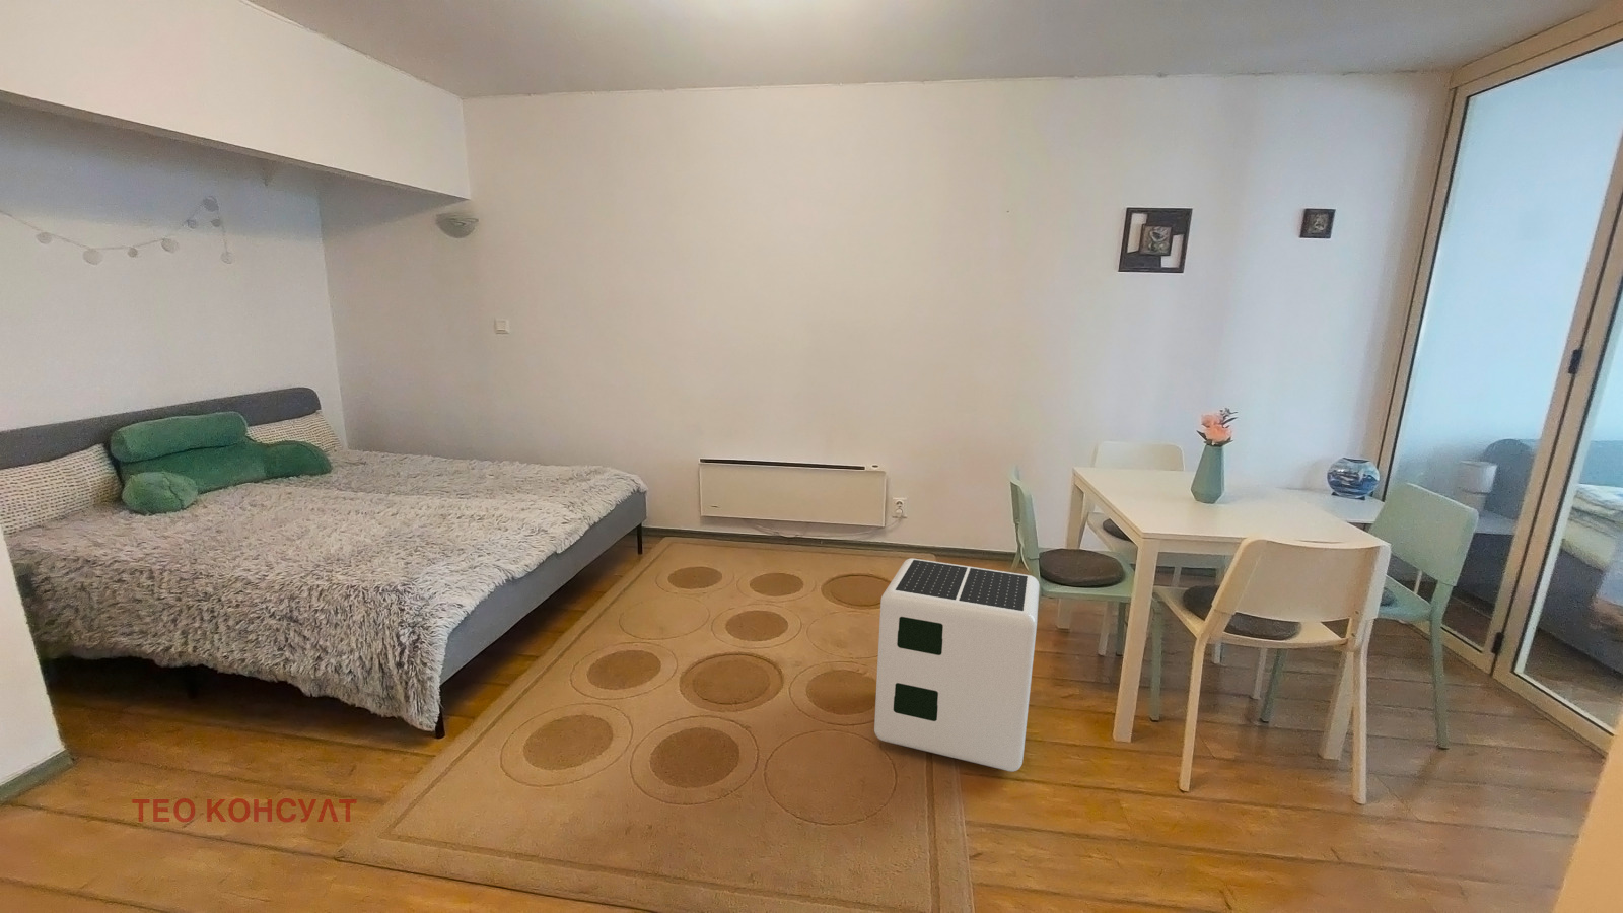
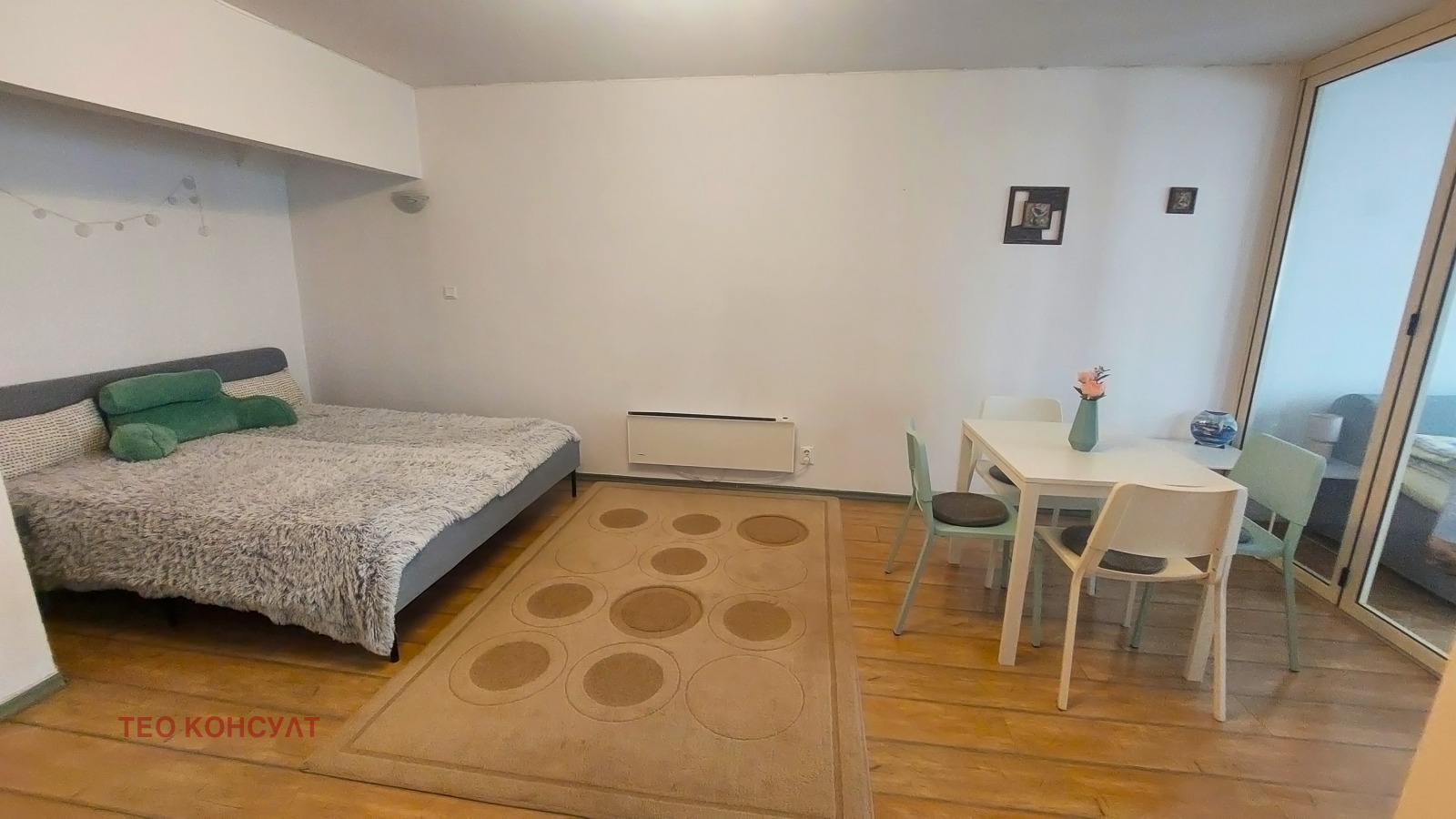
- air purifier [874,557,1041,773]
